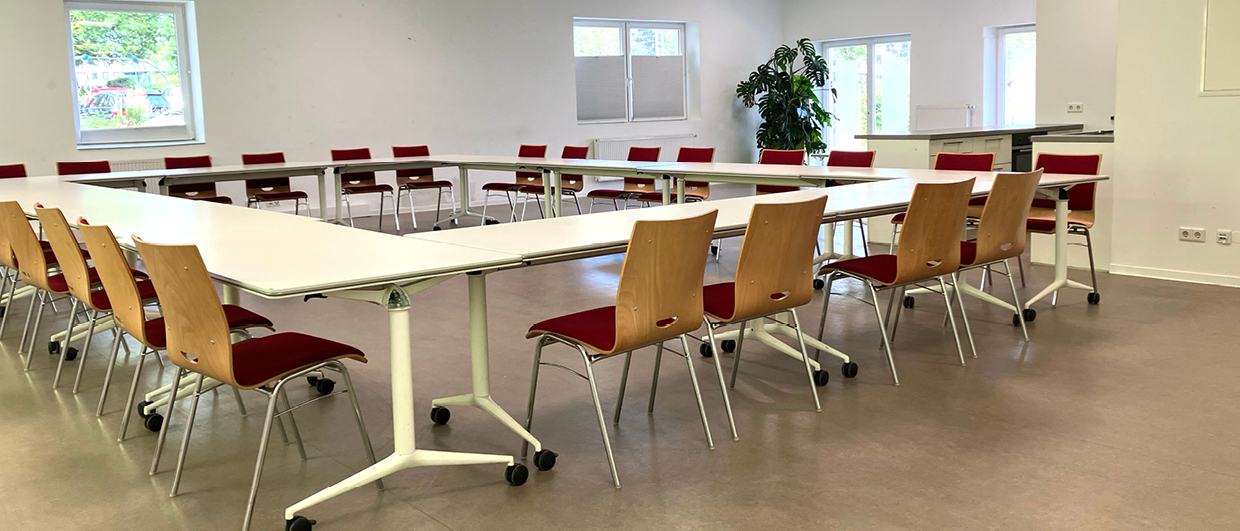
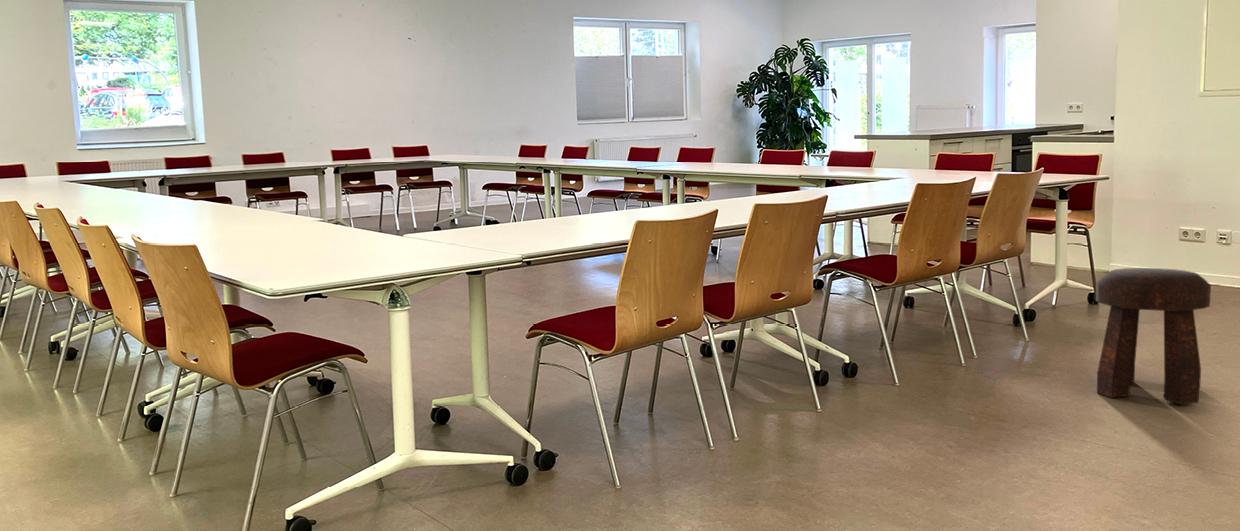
+ stool [1095,267,1212,406]
